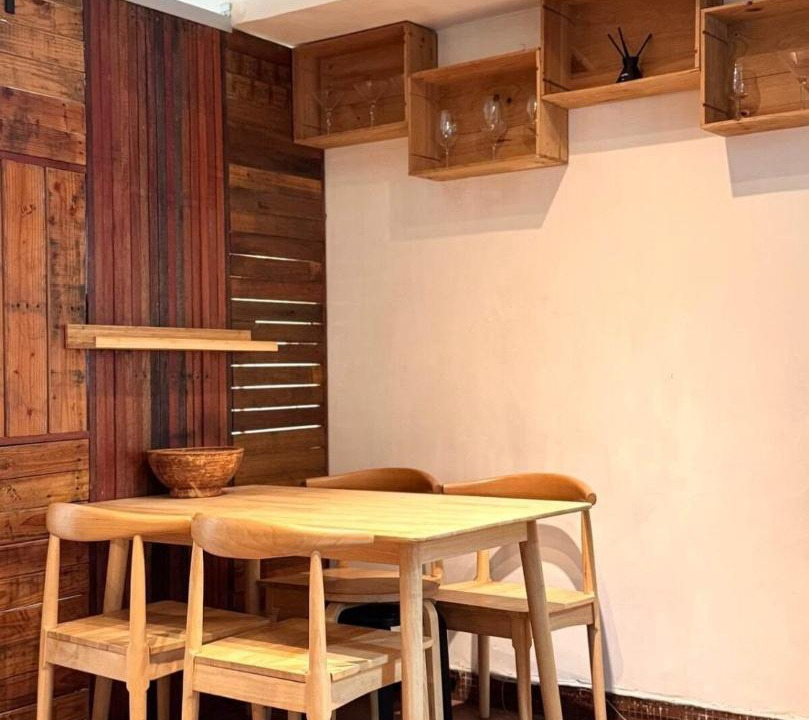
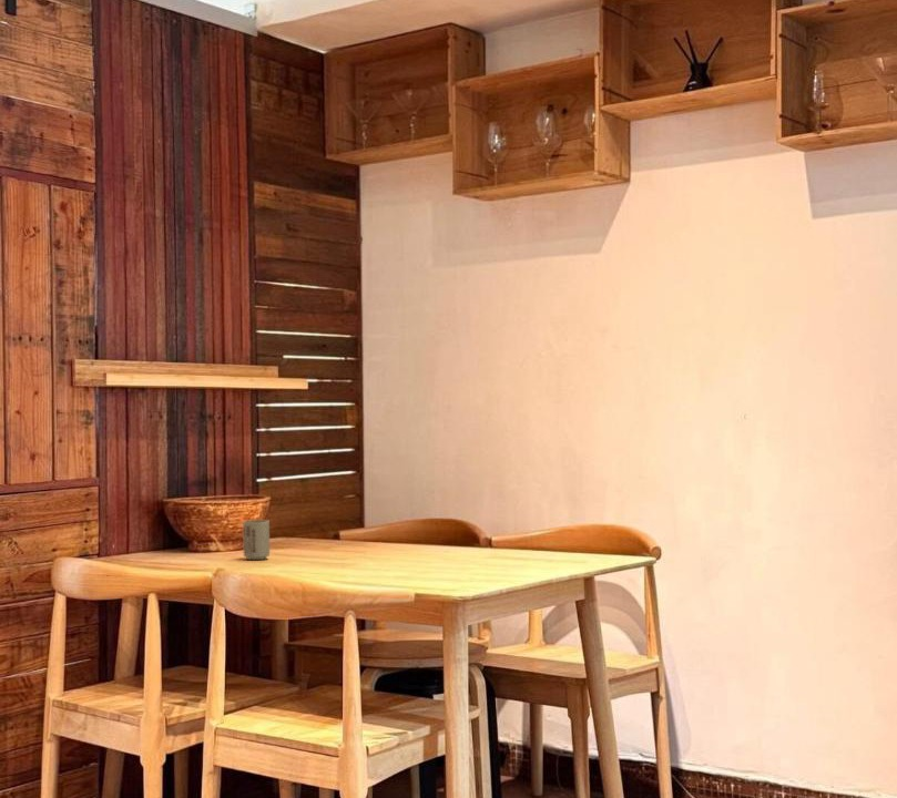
+ cup [242,519,271,561]
